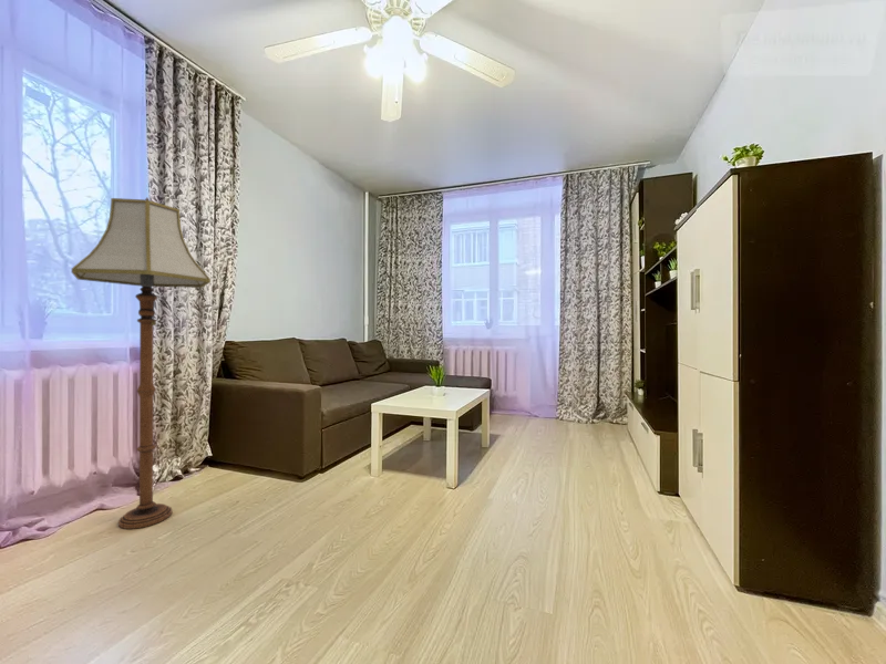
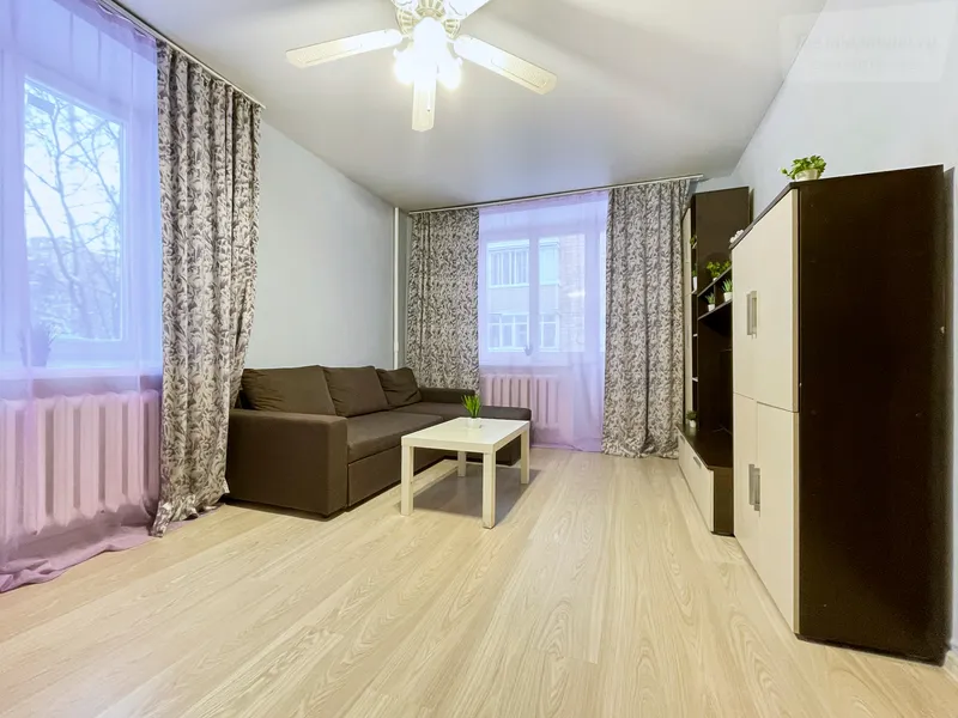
- floor lamp [71,197,212,530]
